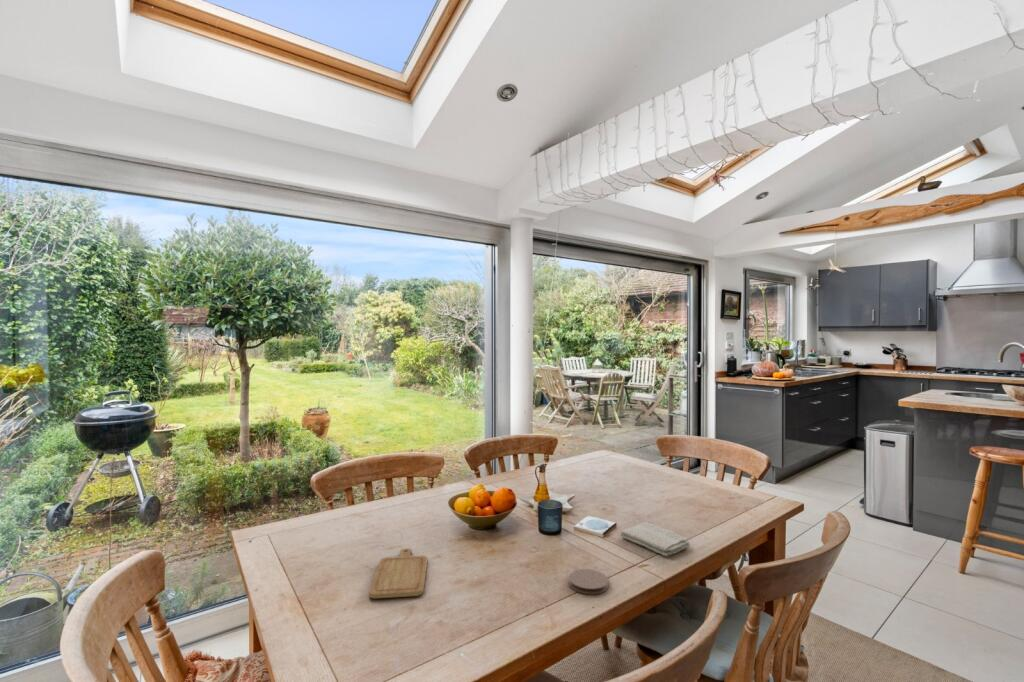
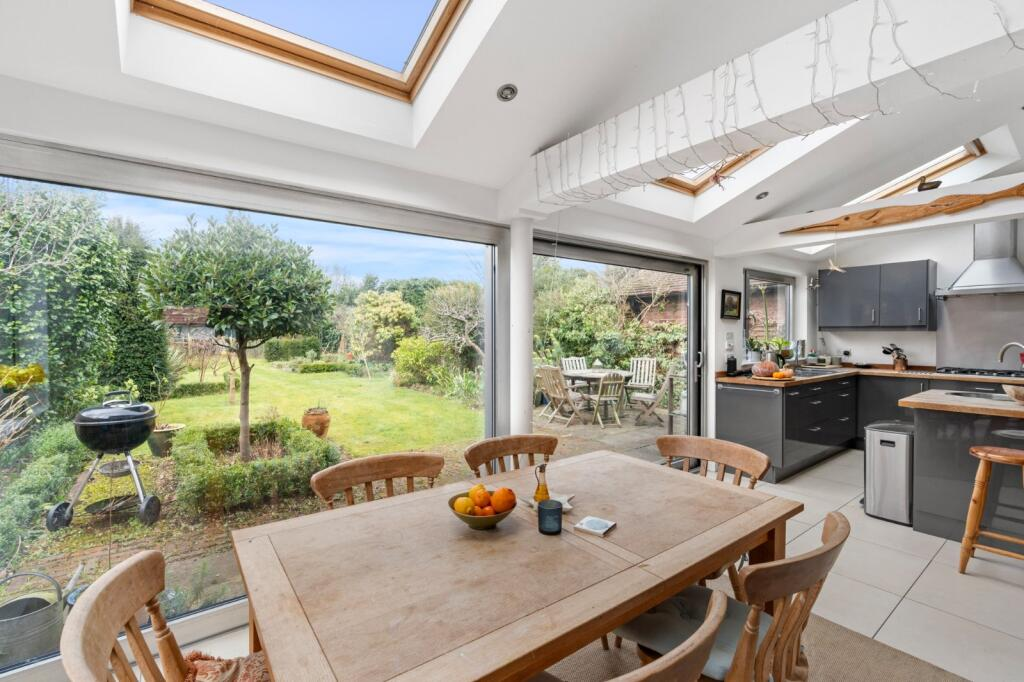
- chopping board [368,548,429,599]
- washcloth [620,521,691,558]
- coaster [568,568,609,595]
